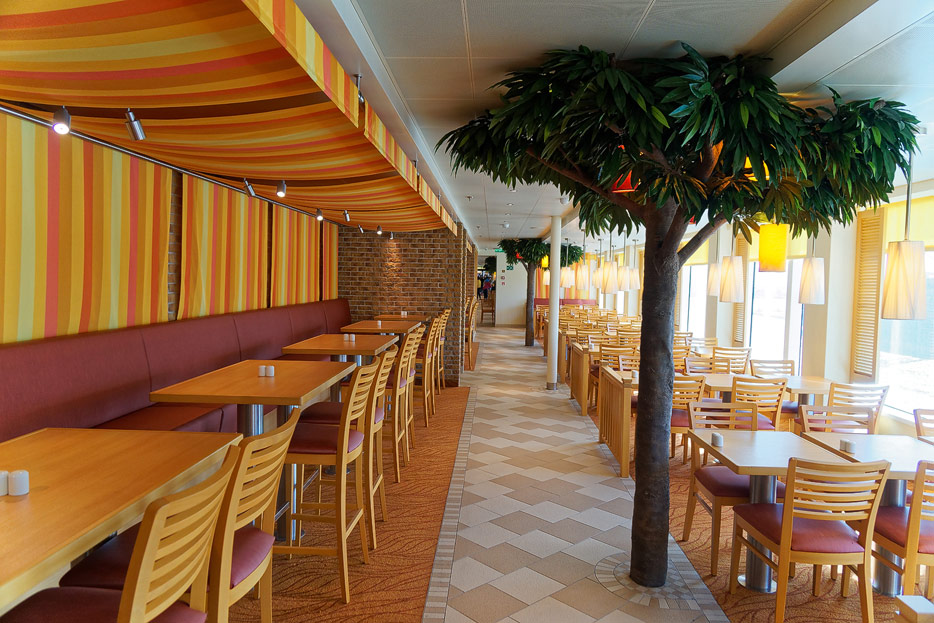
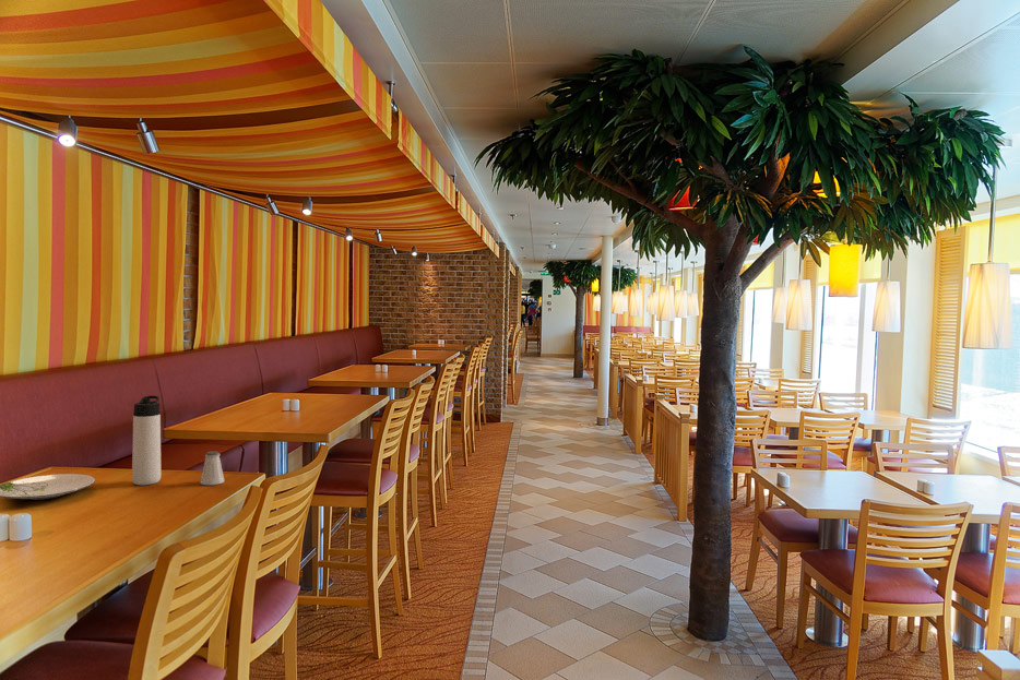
+ saltshaker [199,451,225,486]
+ thermos bottle [131,395,162,486]
+ plate [0,473,96,501]
